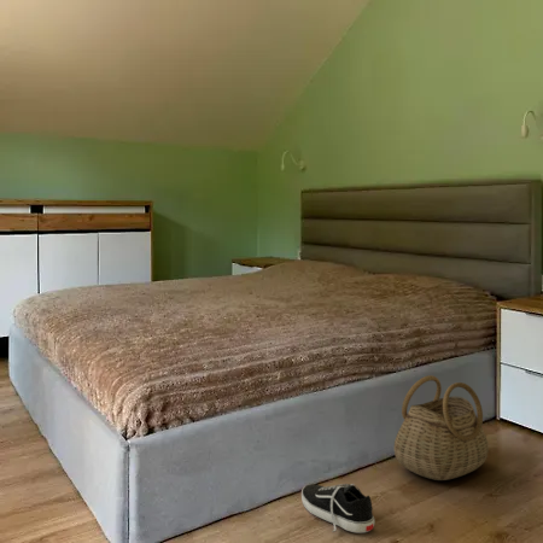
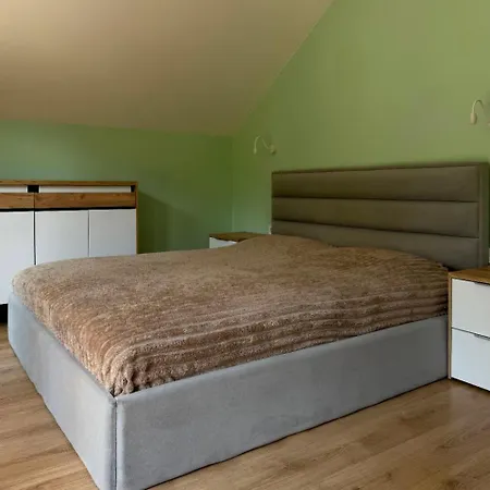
- shoe [300,483,375,535]
- basket [393,374,490,481]
